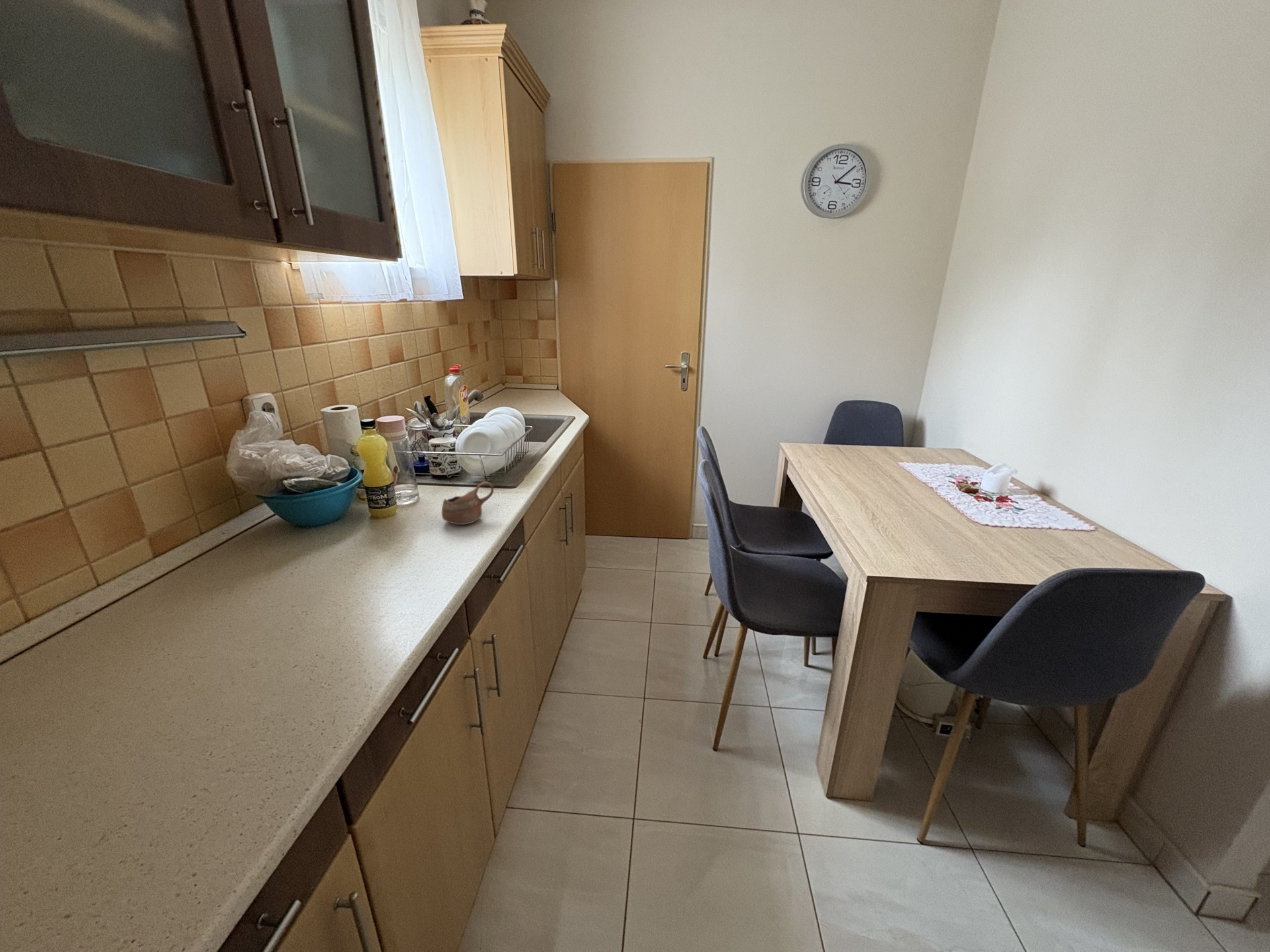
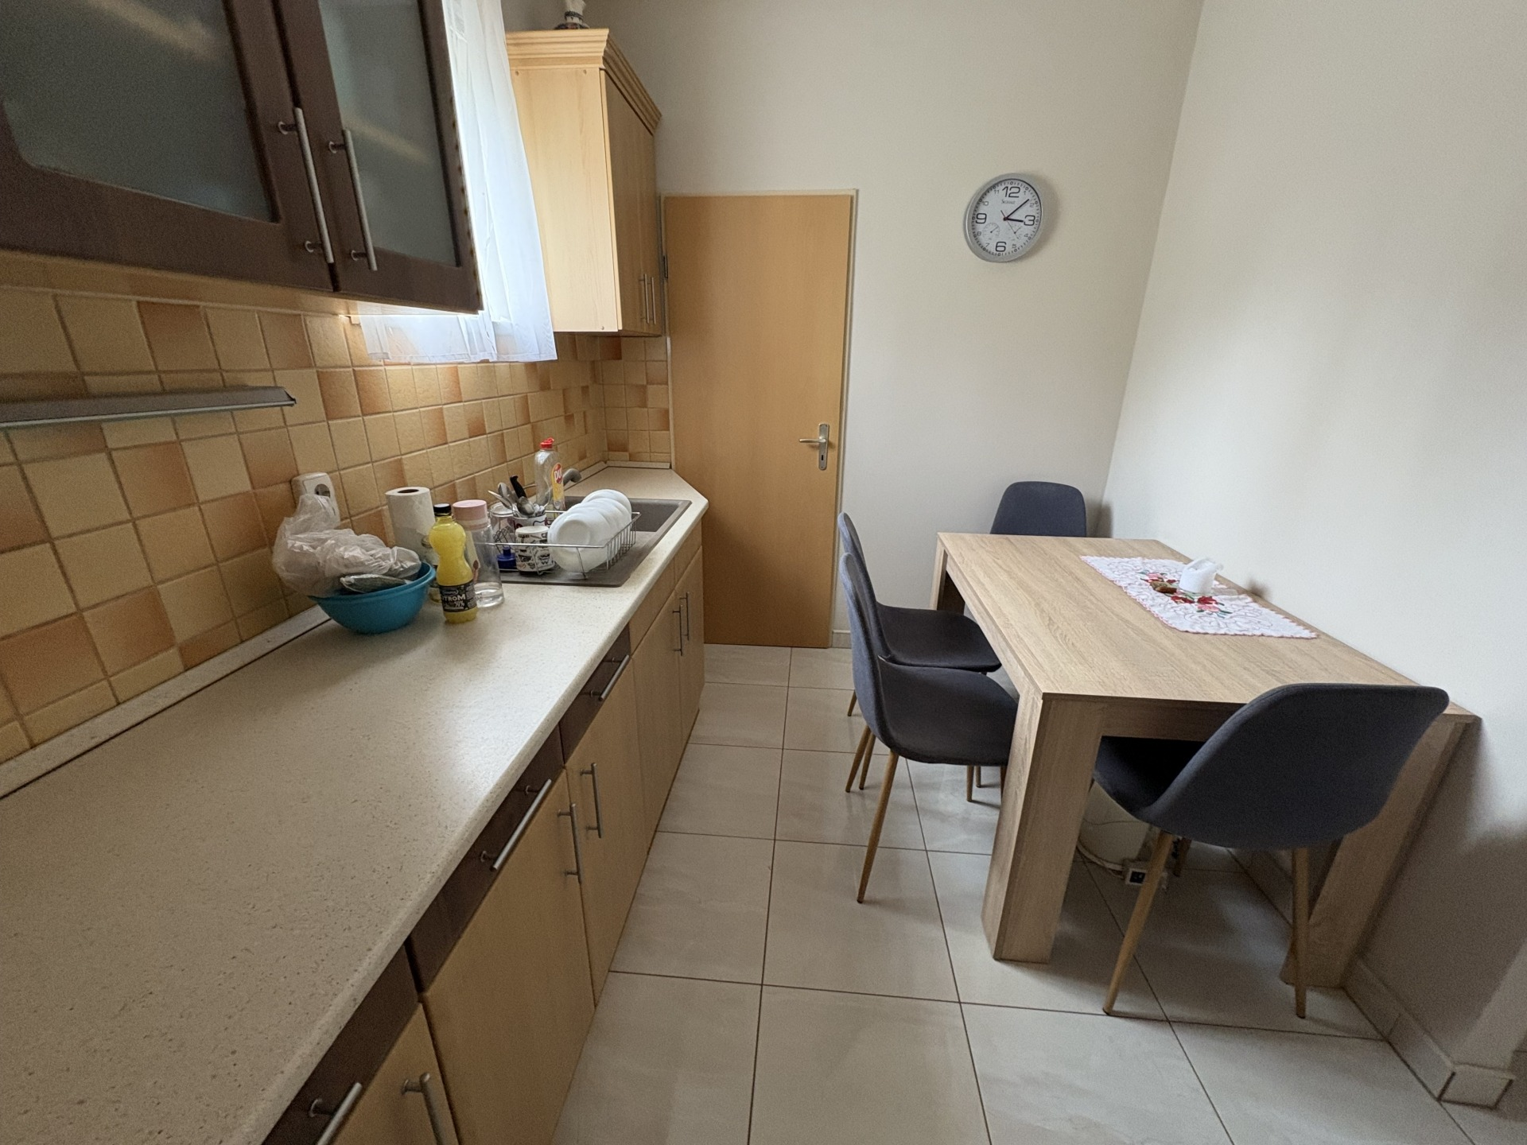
- cup [441,481,494,526]
